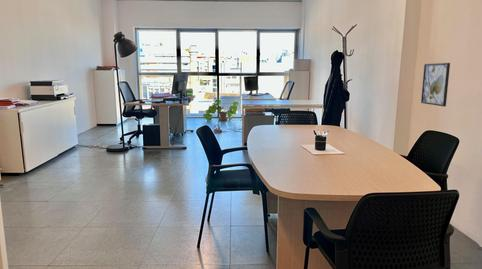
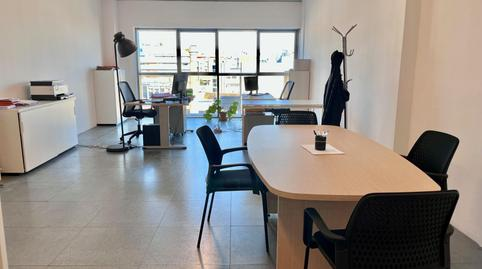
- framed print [420,62,451,107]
